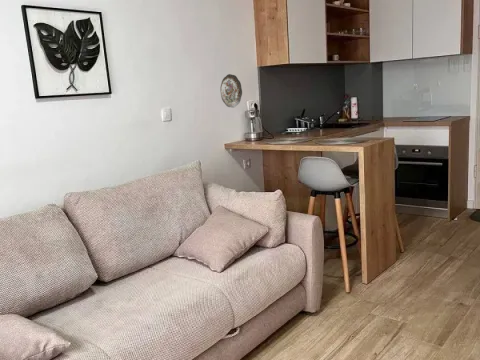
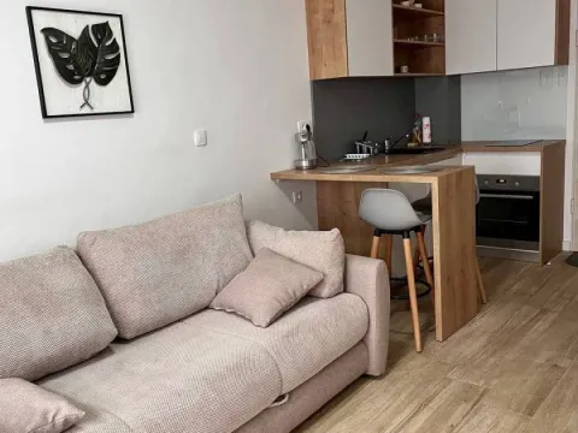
- decorative plate [219,73,243,109]
